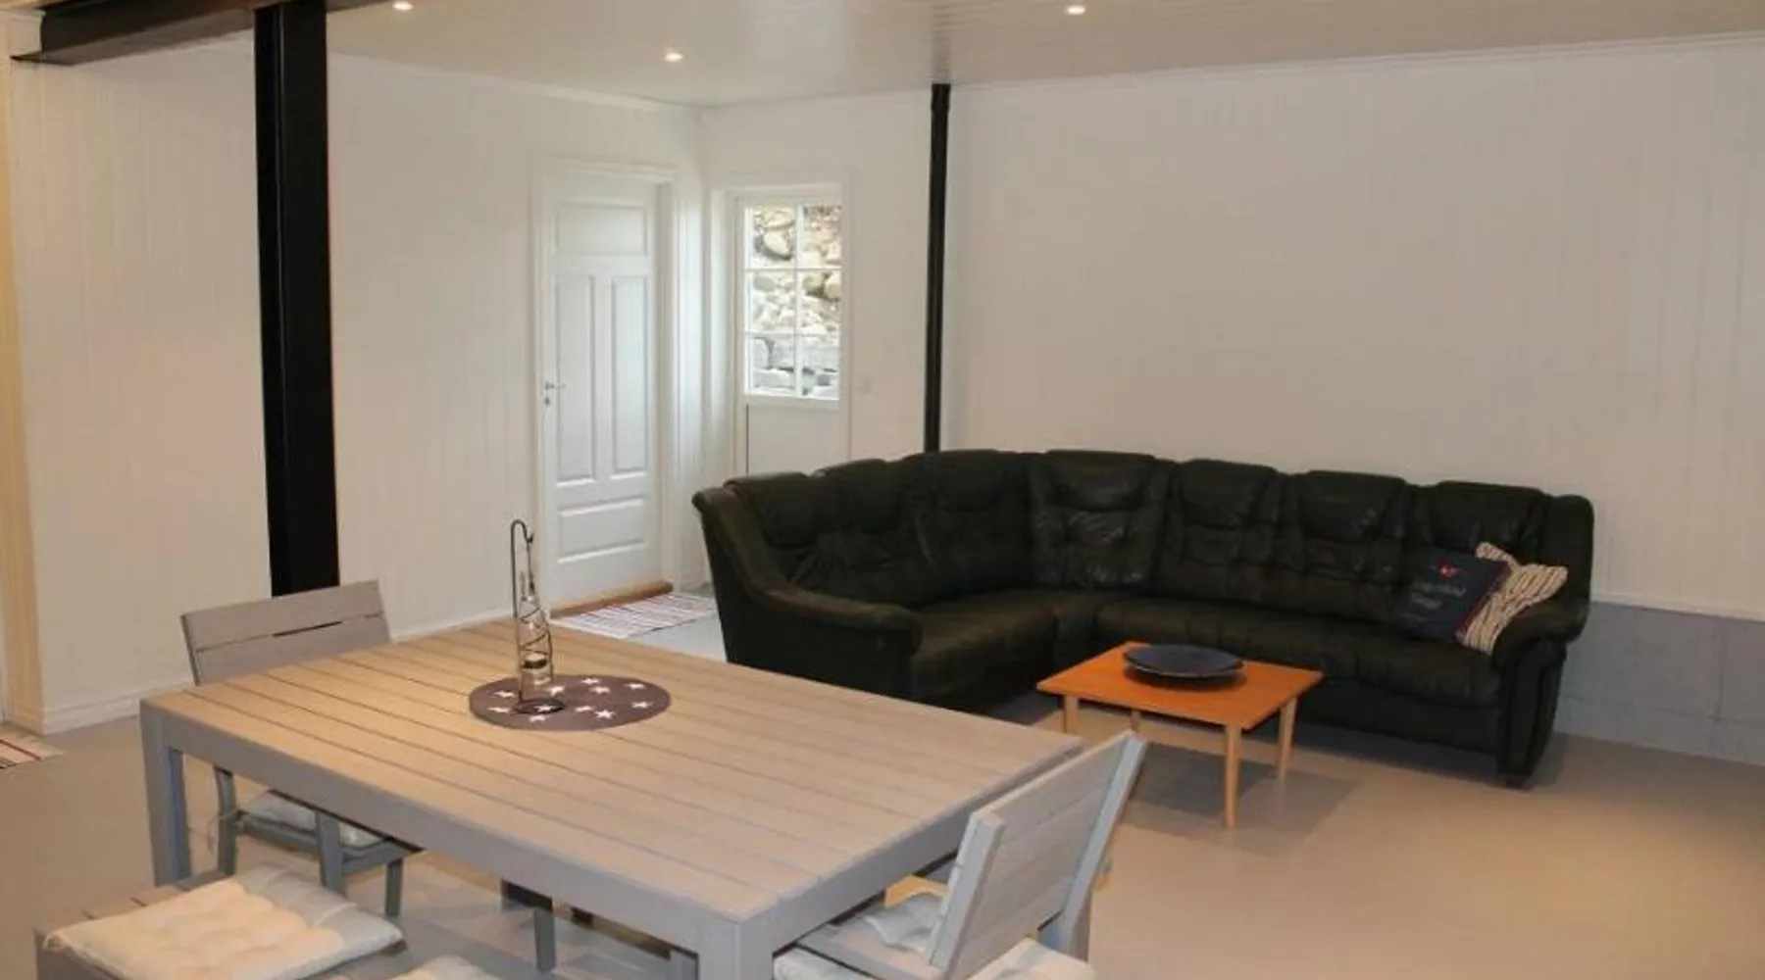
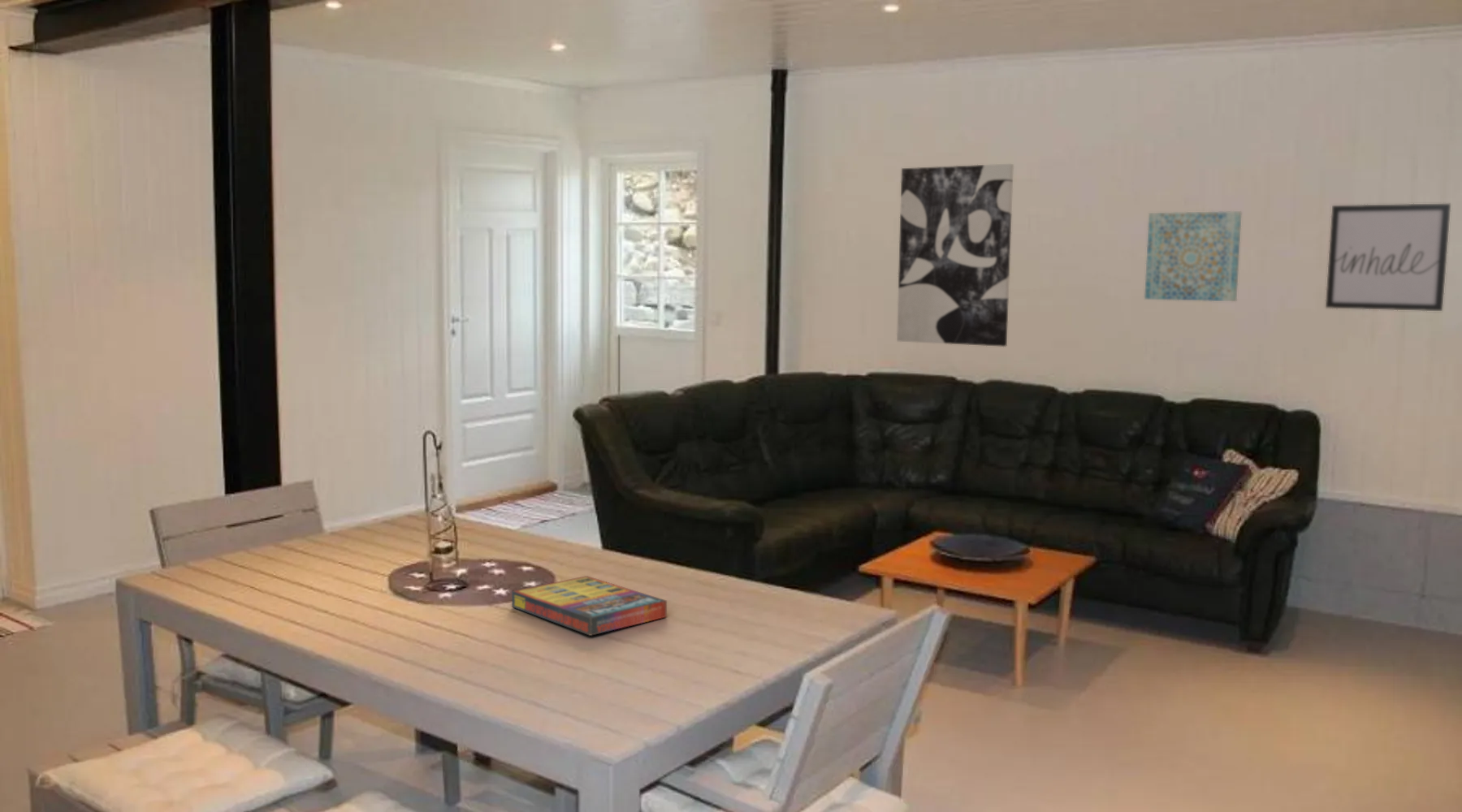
+ wall art [1144,210,1243,302]
+ wall art [896,163,1014,348]
+ wall art [1325,203,1451,312]
+ game compilation box [511,575,668,637]
